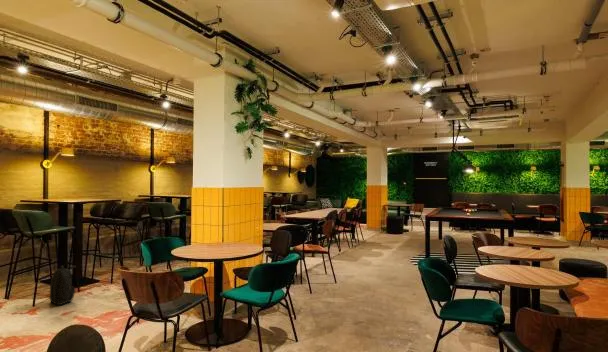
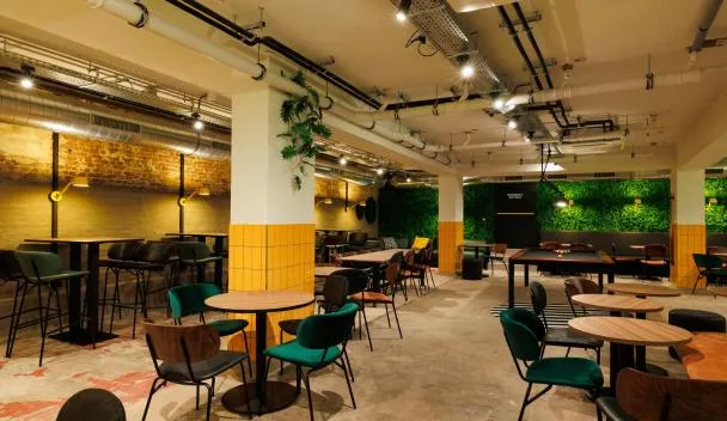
- backpack [48,265,76,306]
